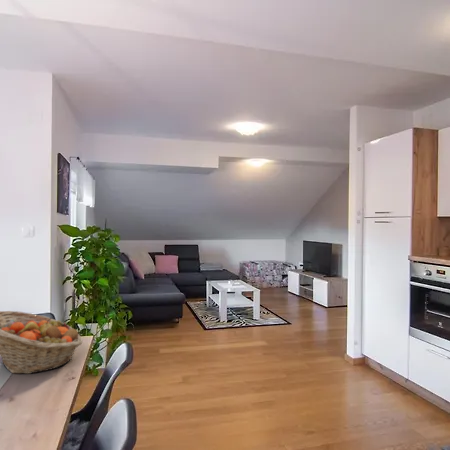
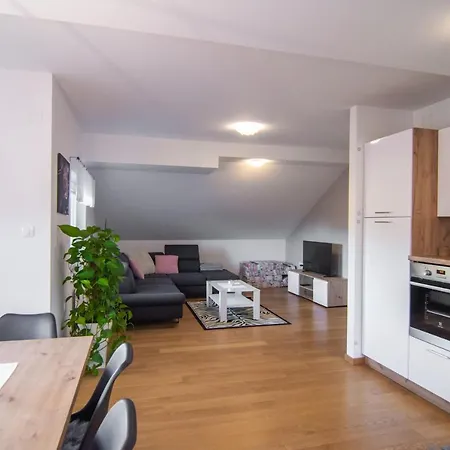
- fruit basket [0,310,83,375]
